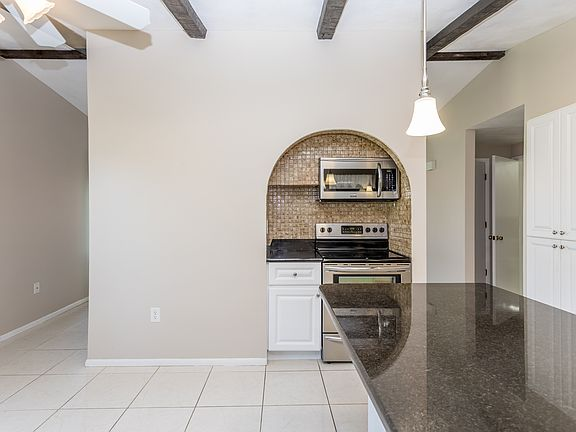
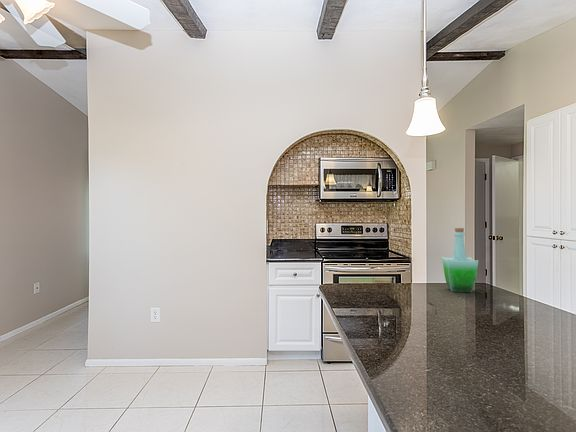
+ bottle [441,227,479,293]
